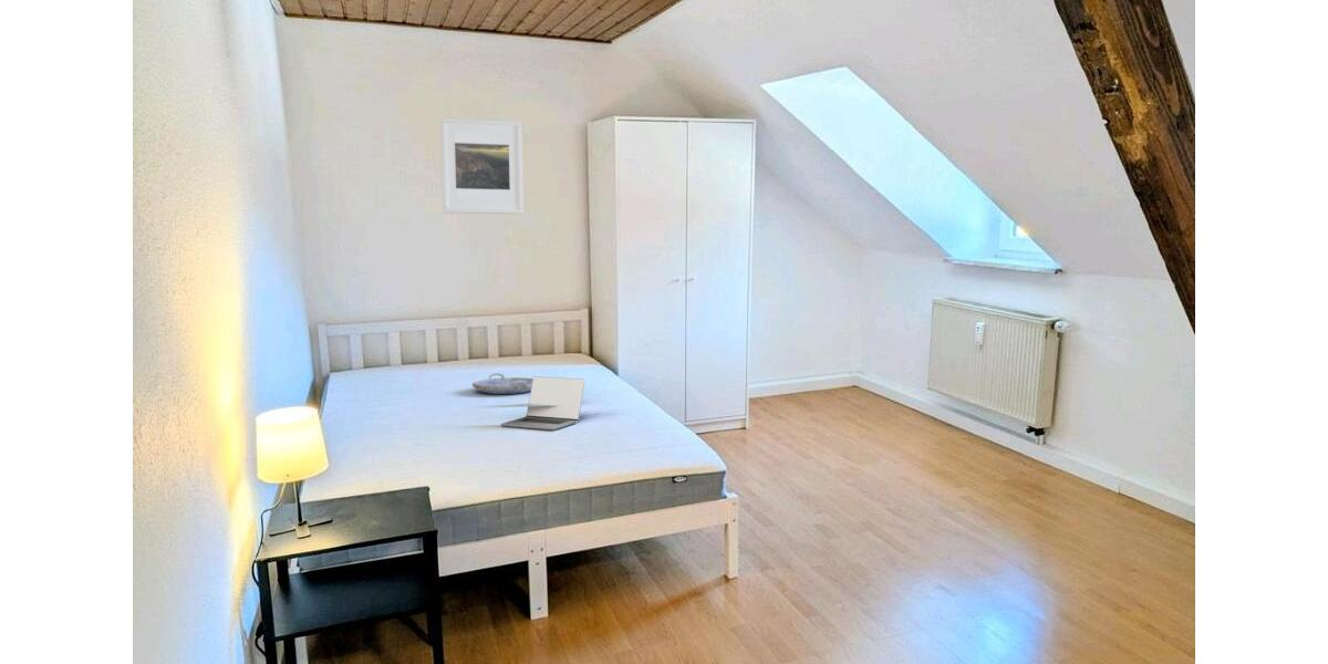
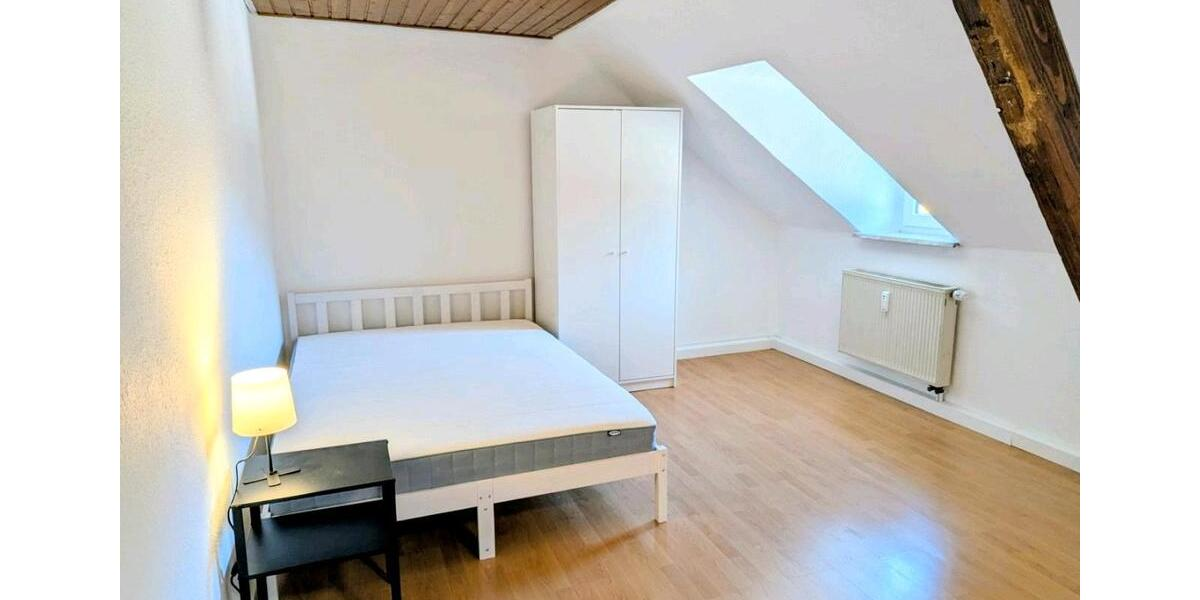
- serving tray [471,372,533,395]
- laptop [500,375,585,432]
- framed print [439,116,525,215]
